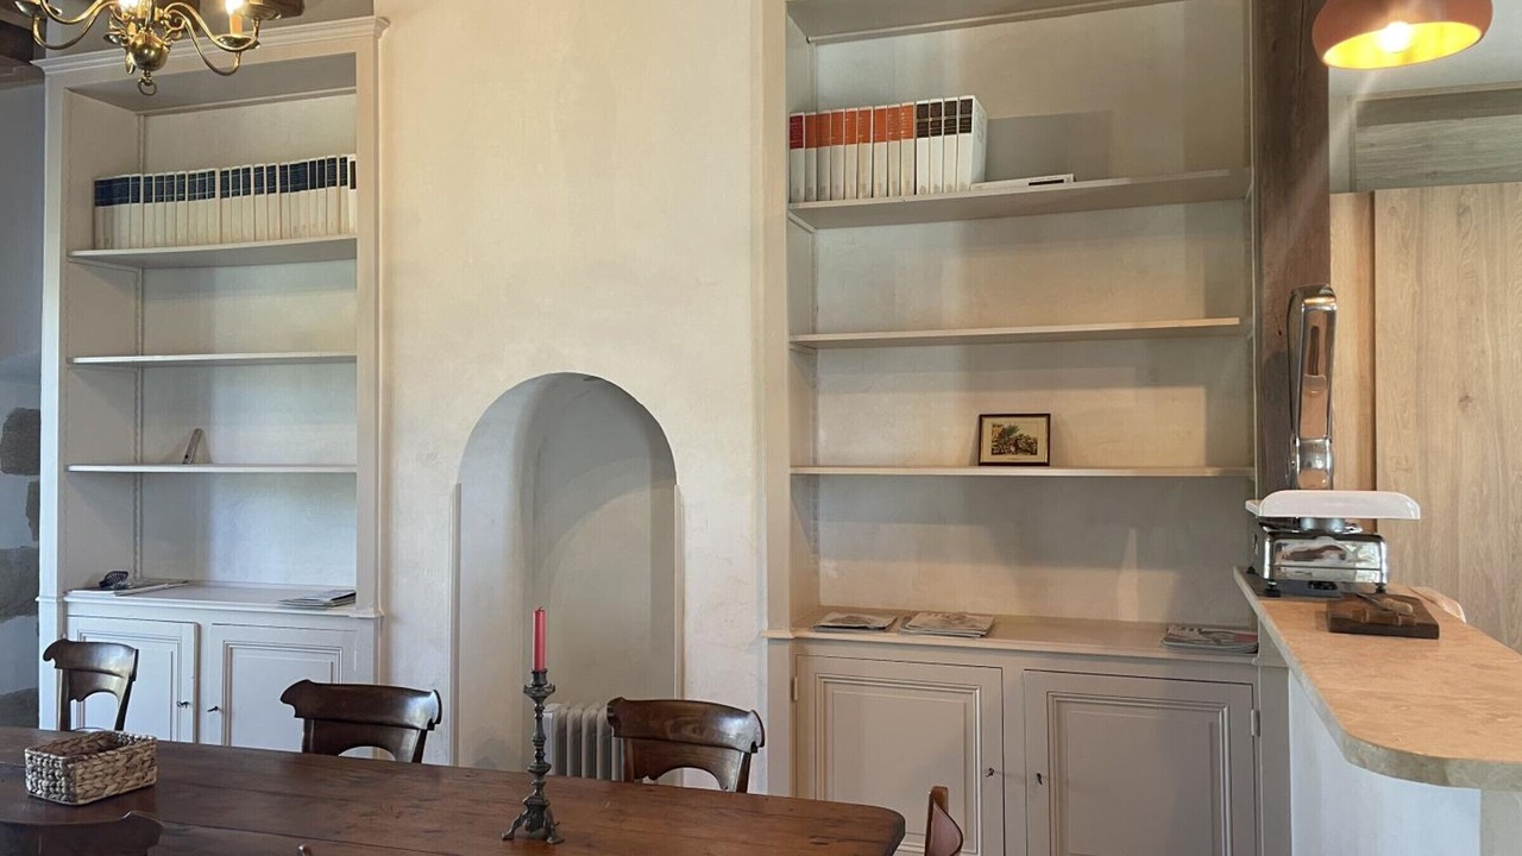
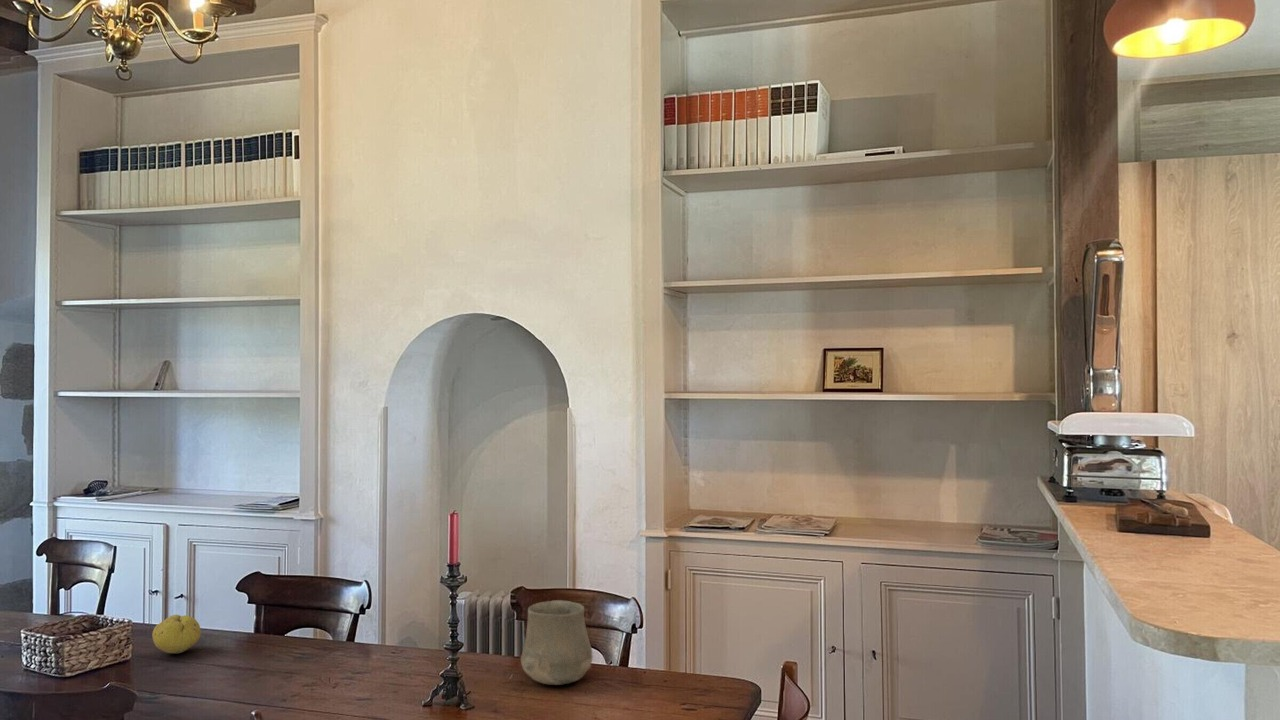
+ fruit [151,614,202,655]
+ ceramic cup [520,599,594,686]
